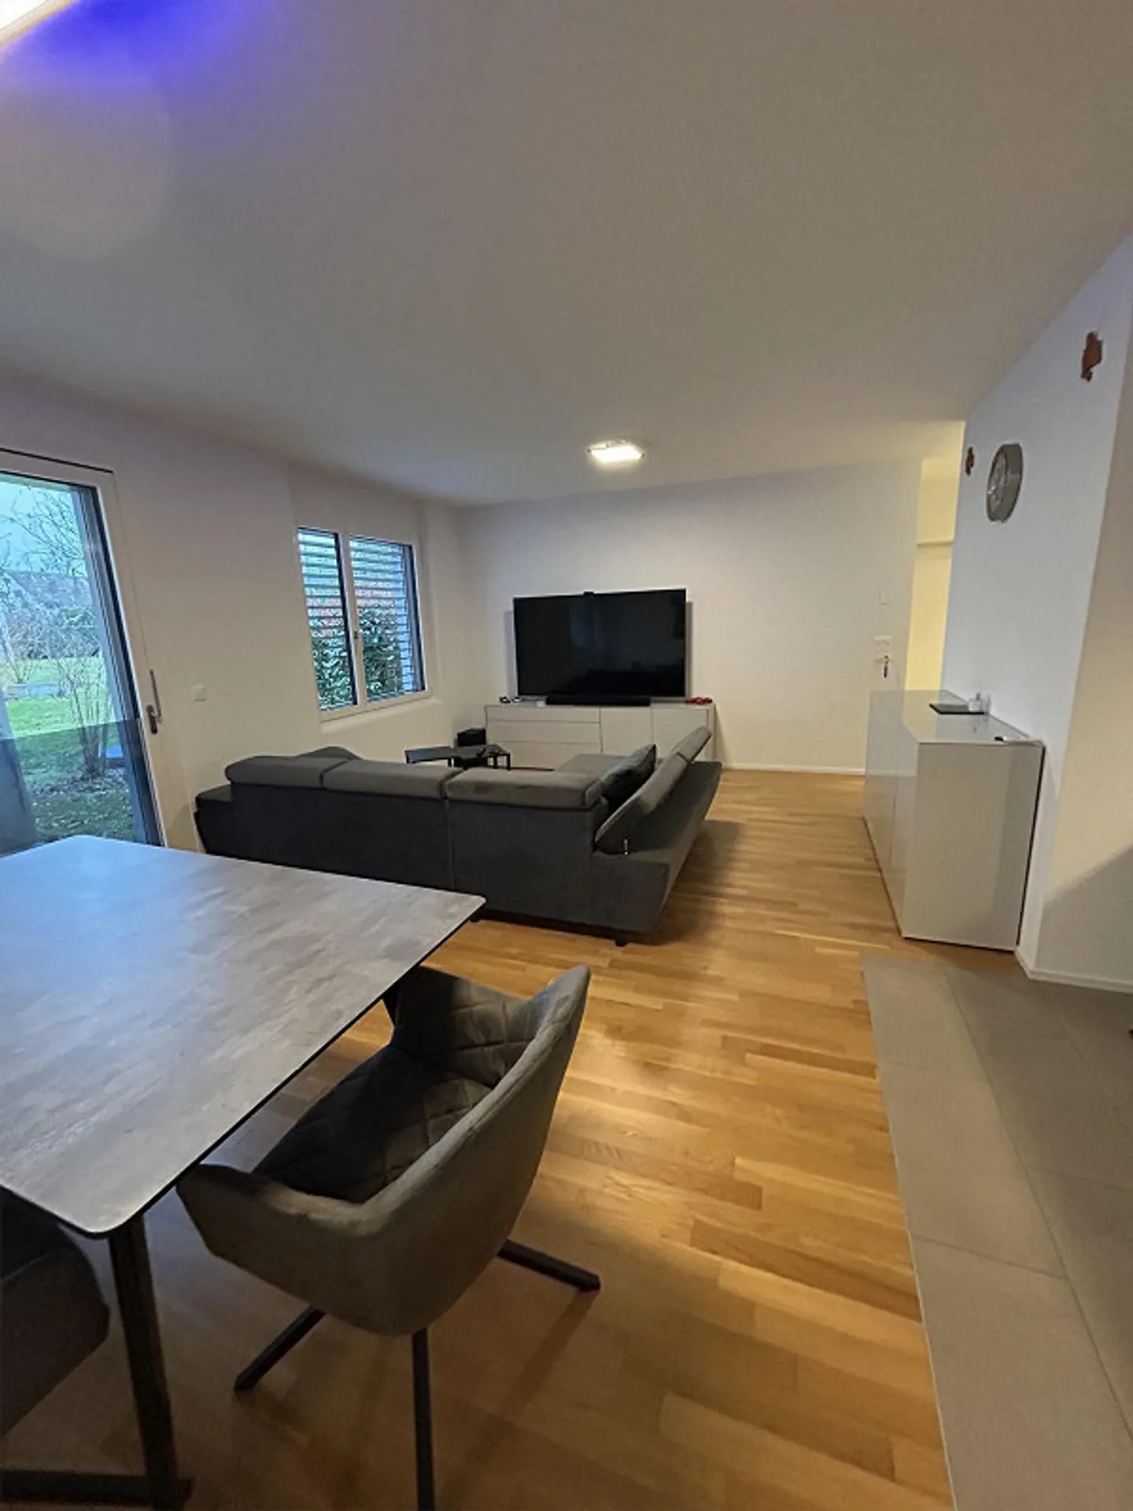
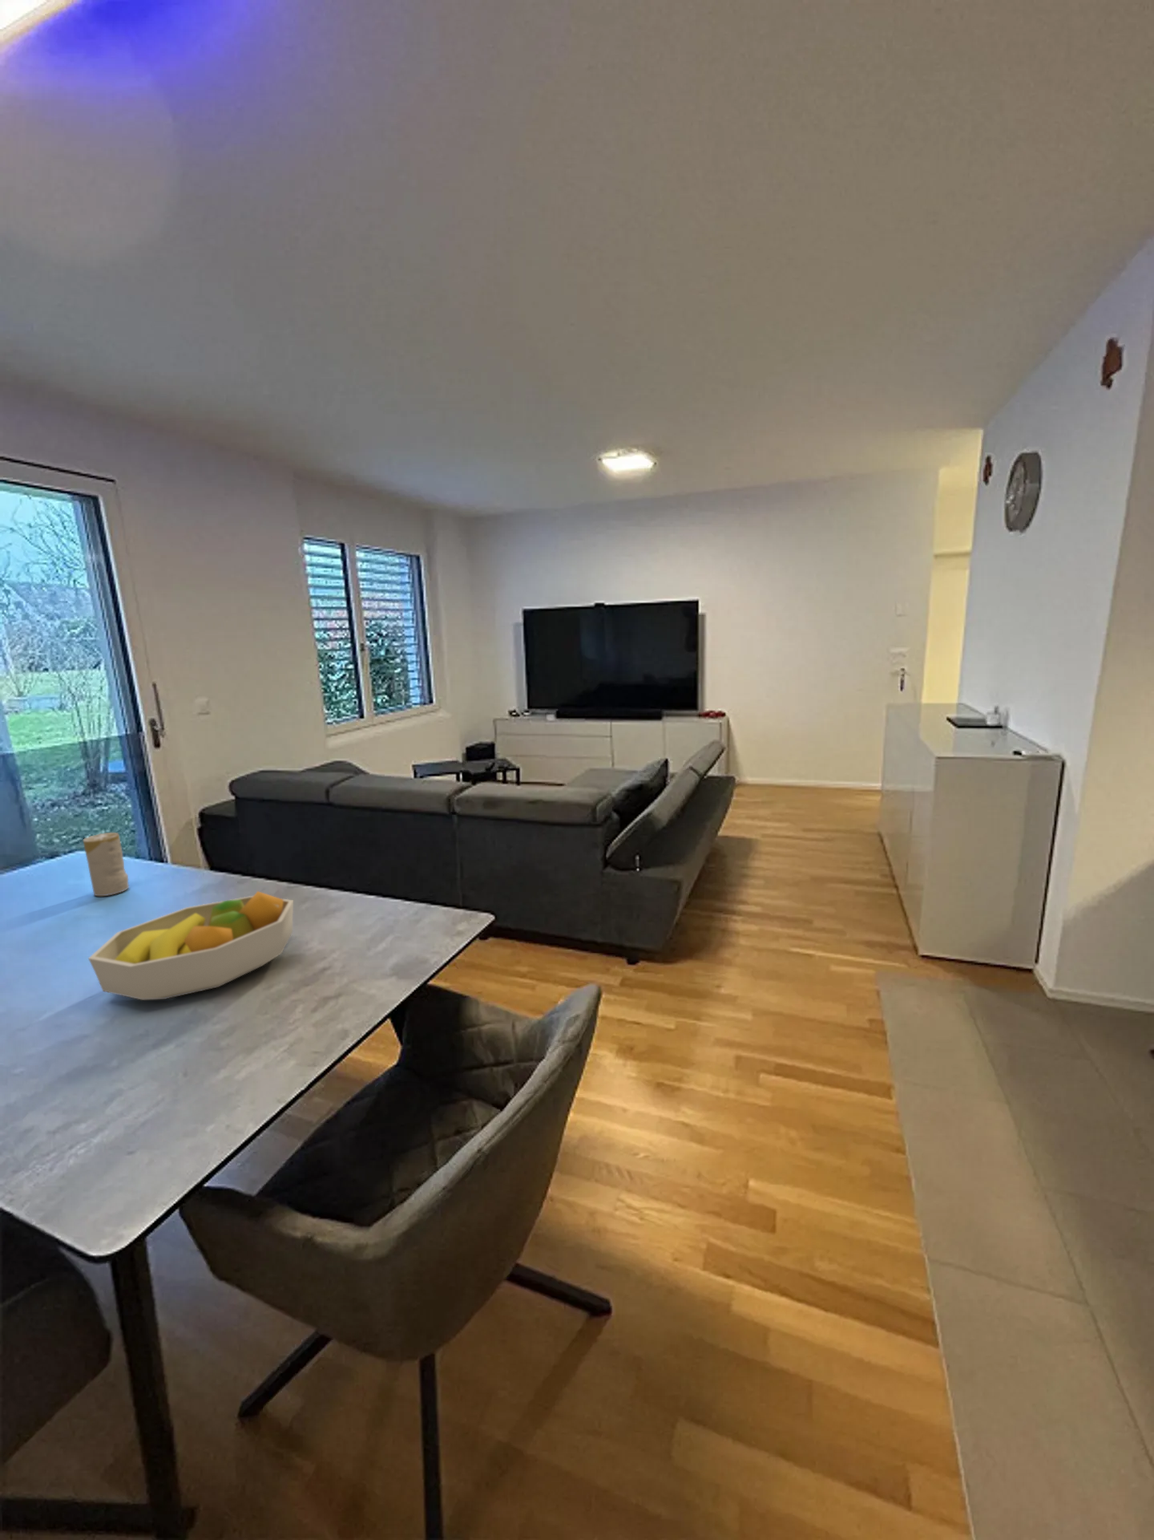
+ fruit bowl [88,890,295,1000]
+ candle [82,832,130,897]
